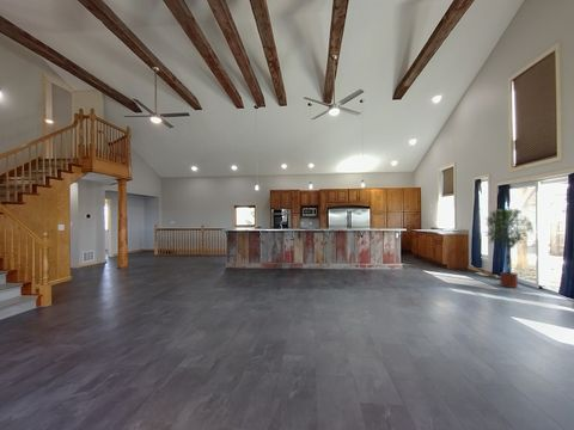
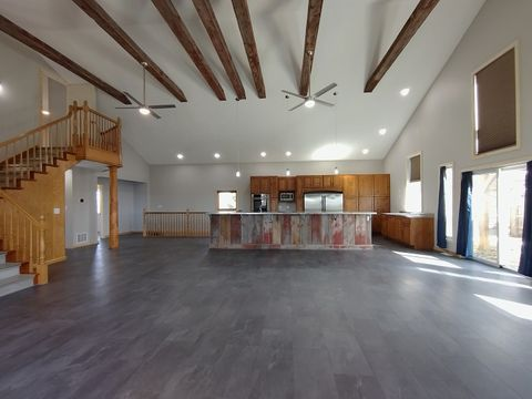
- potted tree [483,207,535,289]
